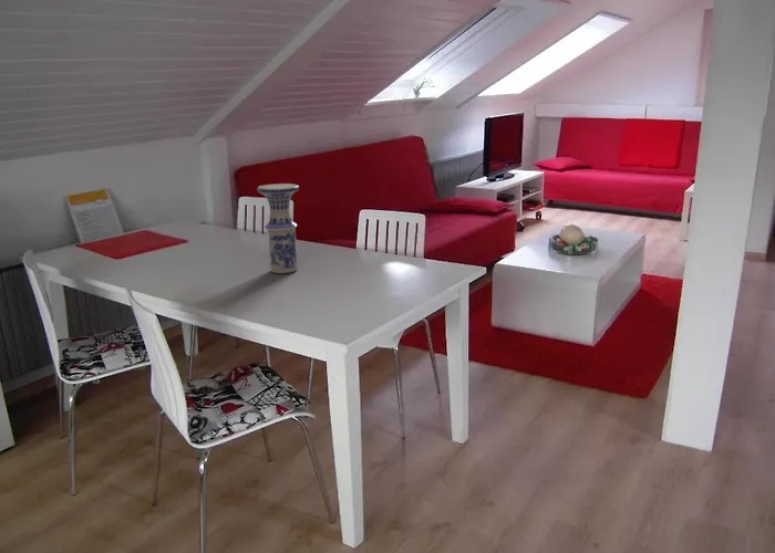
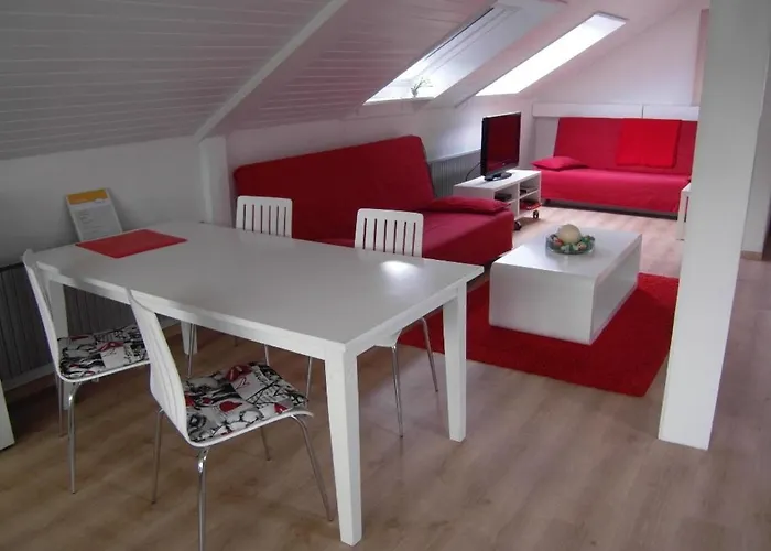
- vase [256,182,300,274]
